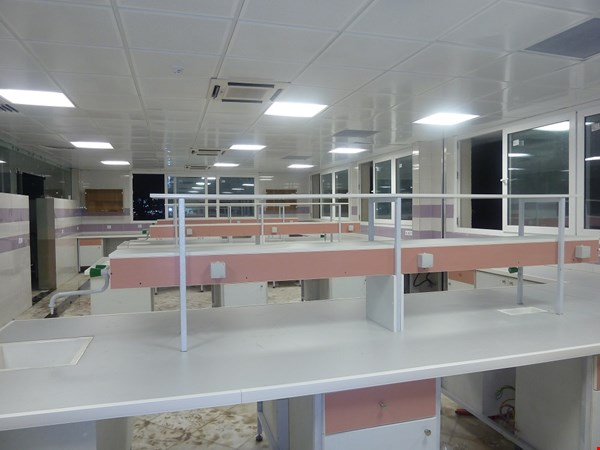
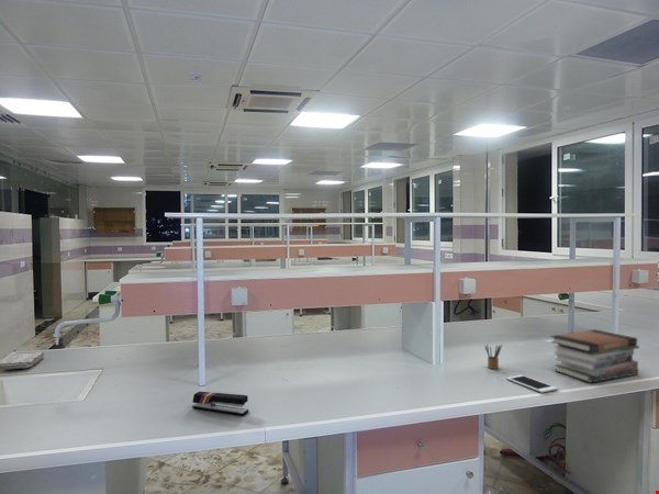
+ book stack [549,328,640,383]
+ stapler [191,391,249,416]
+ pencil box [483,343,503,370]
+ washcloth [0,351,45,371]
+ cell phone [505,374,558,394]
